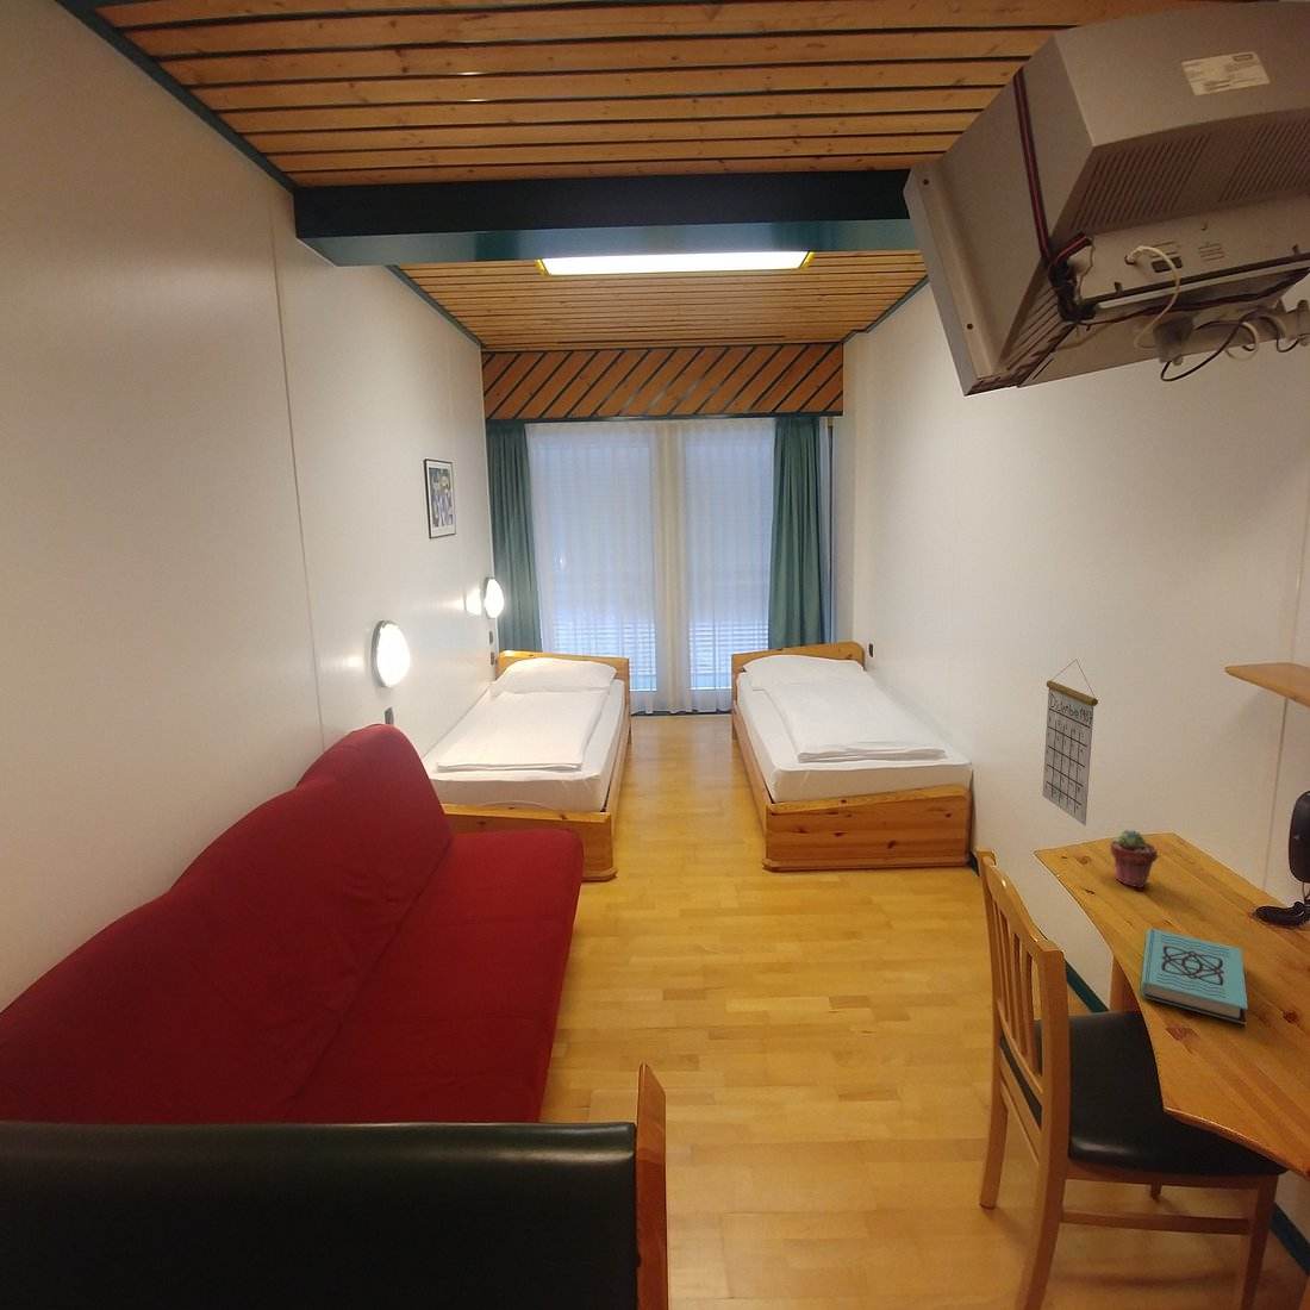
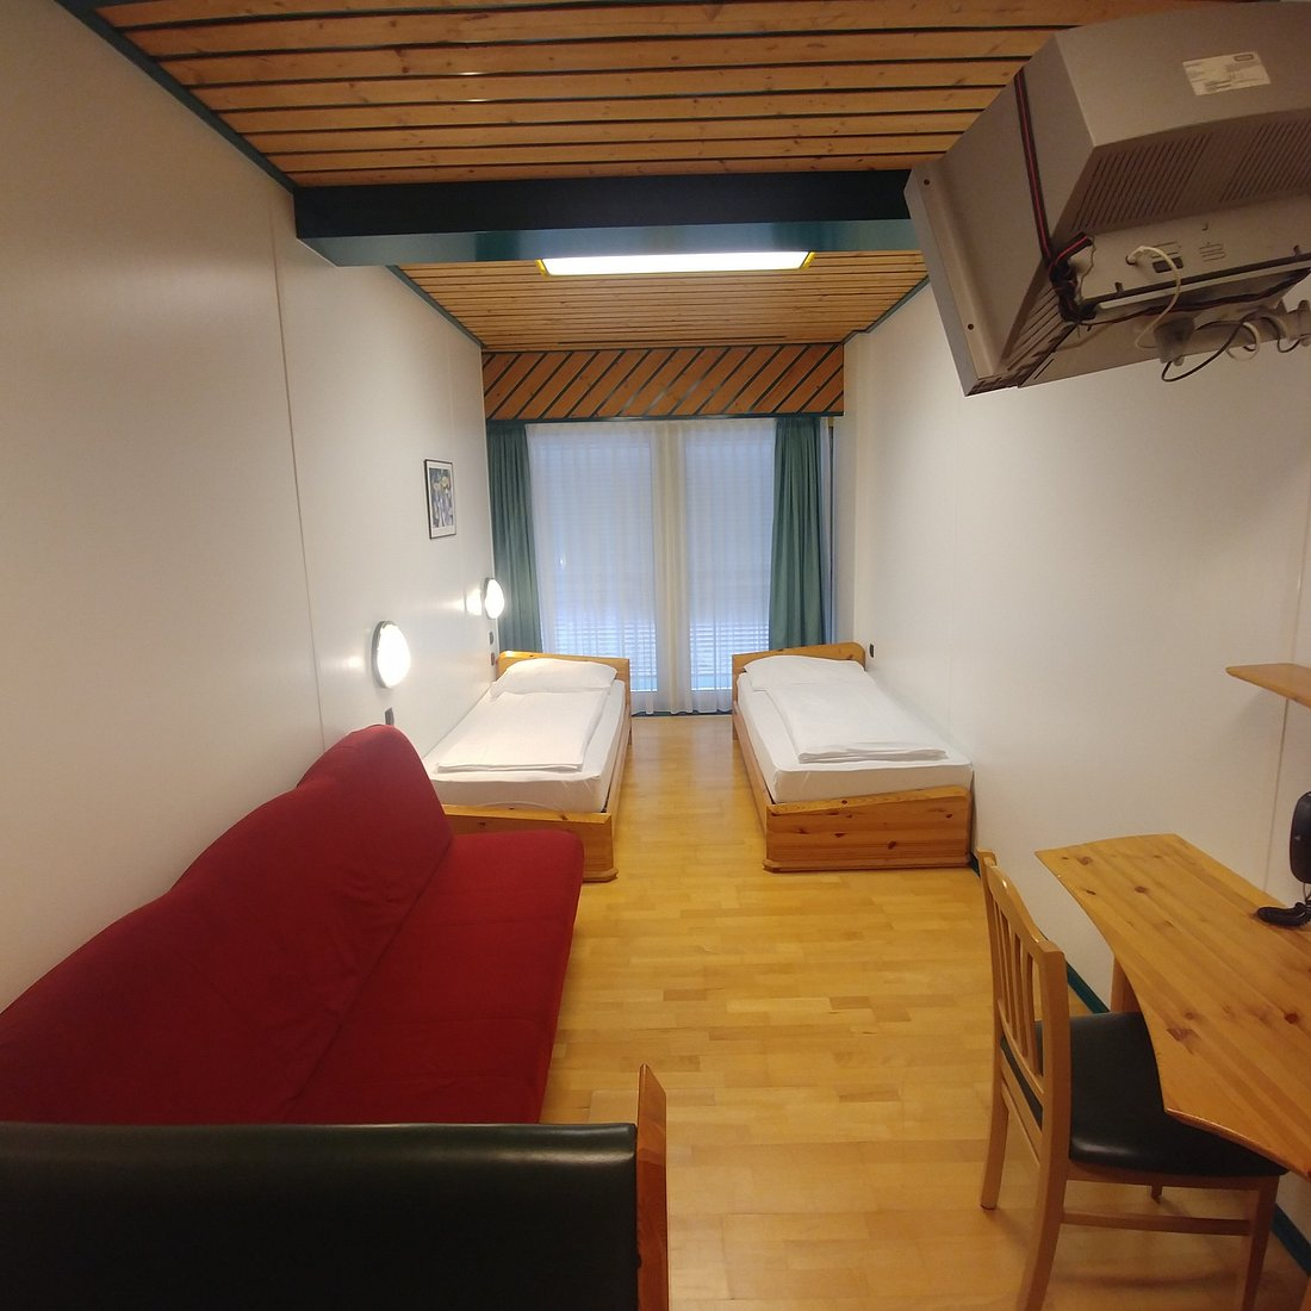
- calendar [1041,660,1099,827]
- potted succulent [1108,829,1159,890]
- book [1140,927,1249,1026]
